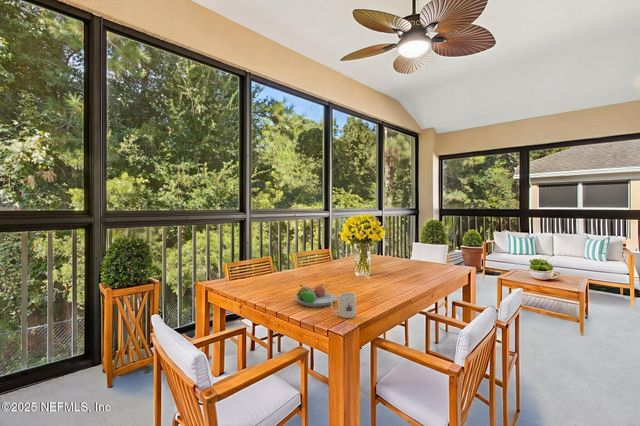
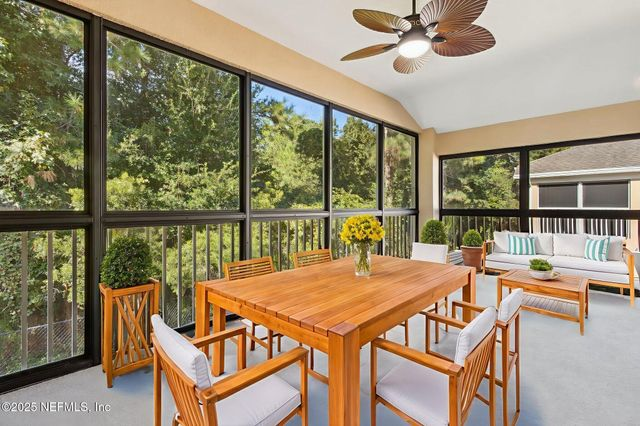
- mug [330,291,357,319]
- fruit bowl [294,283,337,308]
